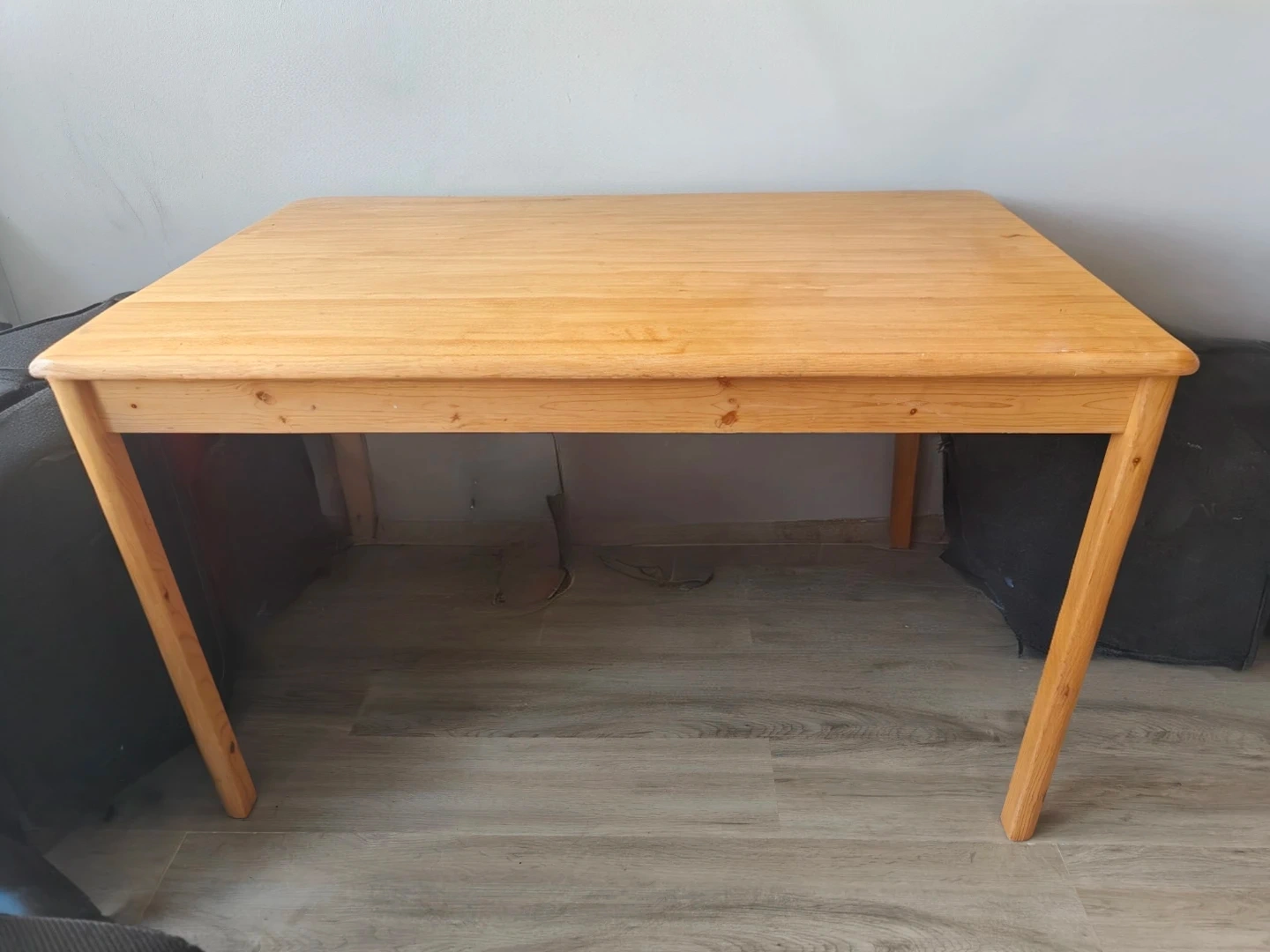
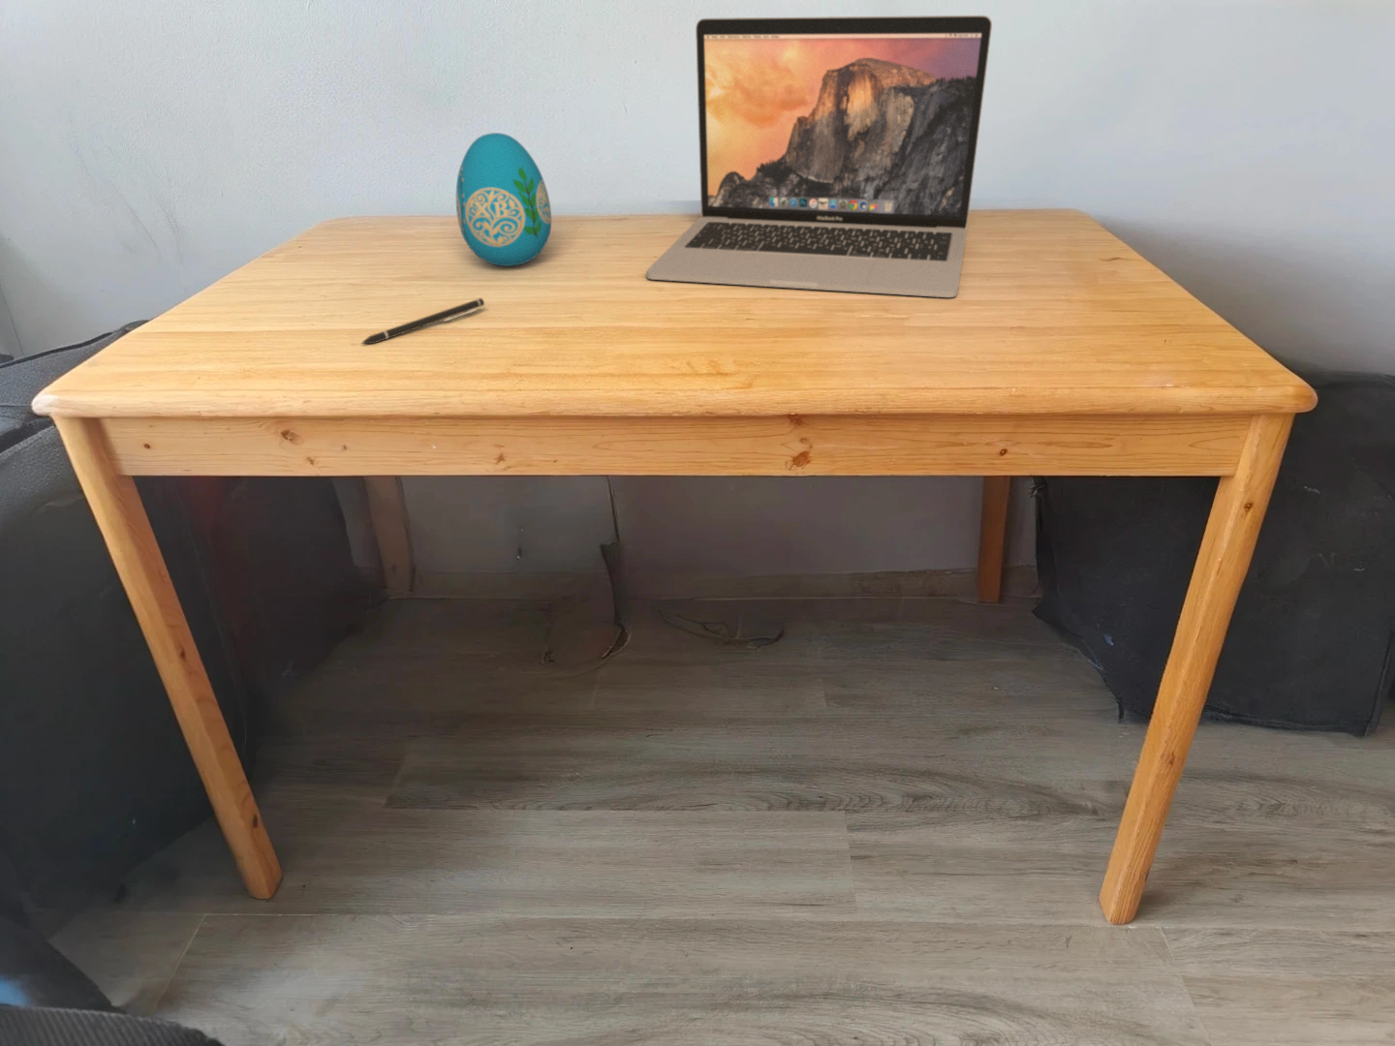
+ pen [359,298,486,345]
+ decorative egg [456,132,553,267]
+ laptop [645,14,993,298]
